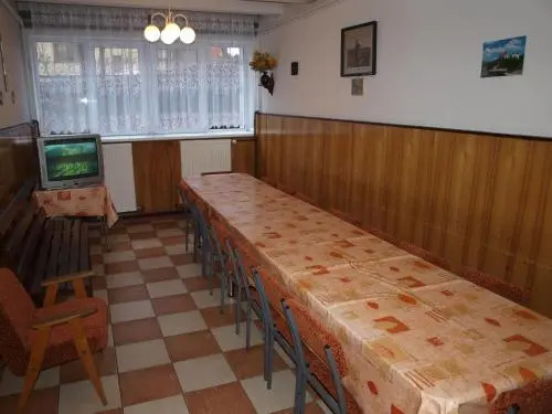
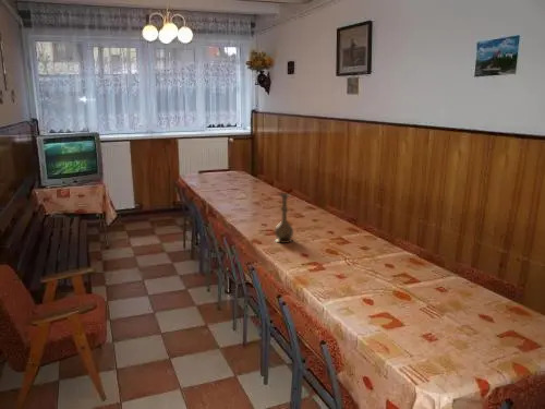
+ vase [274,192,294,244]
